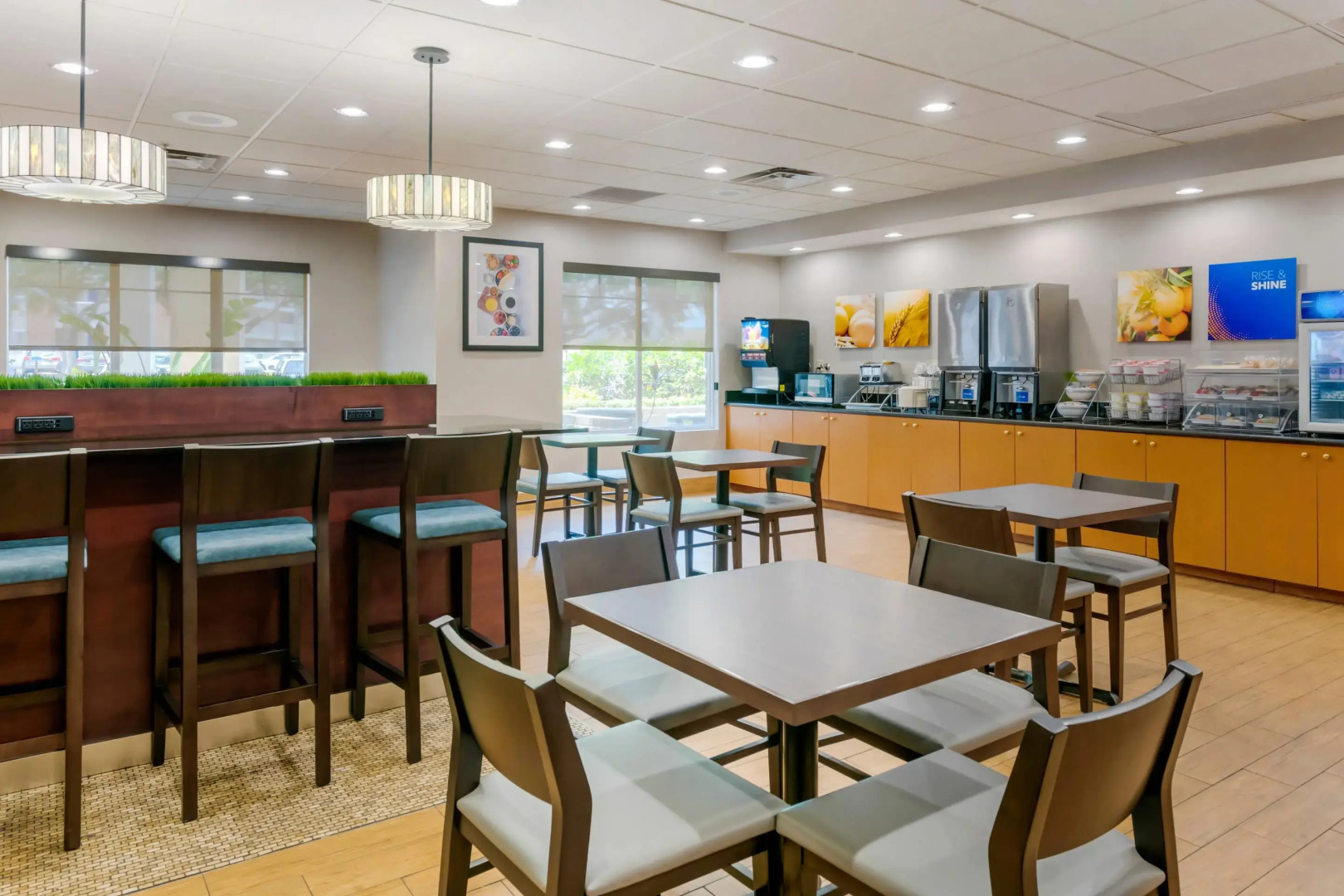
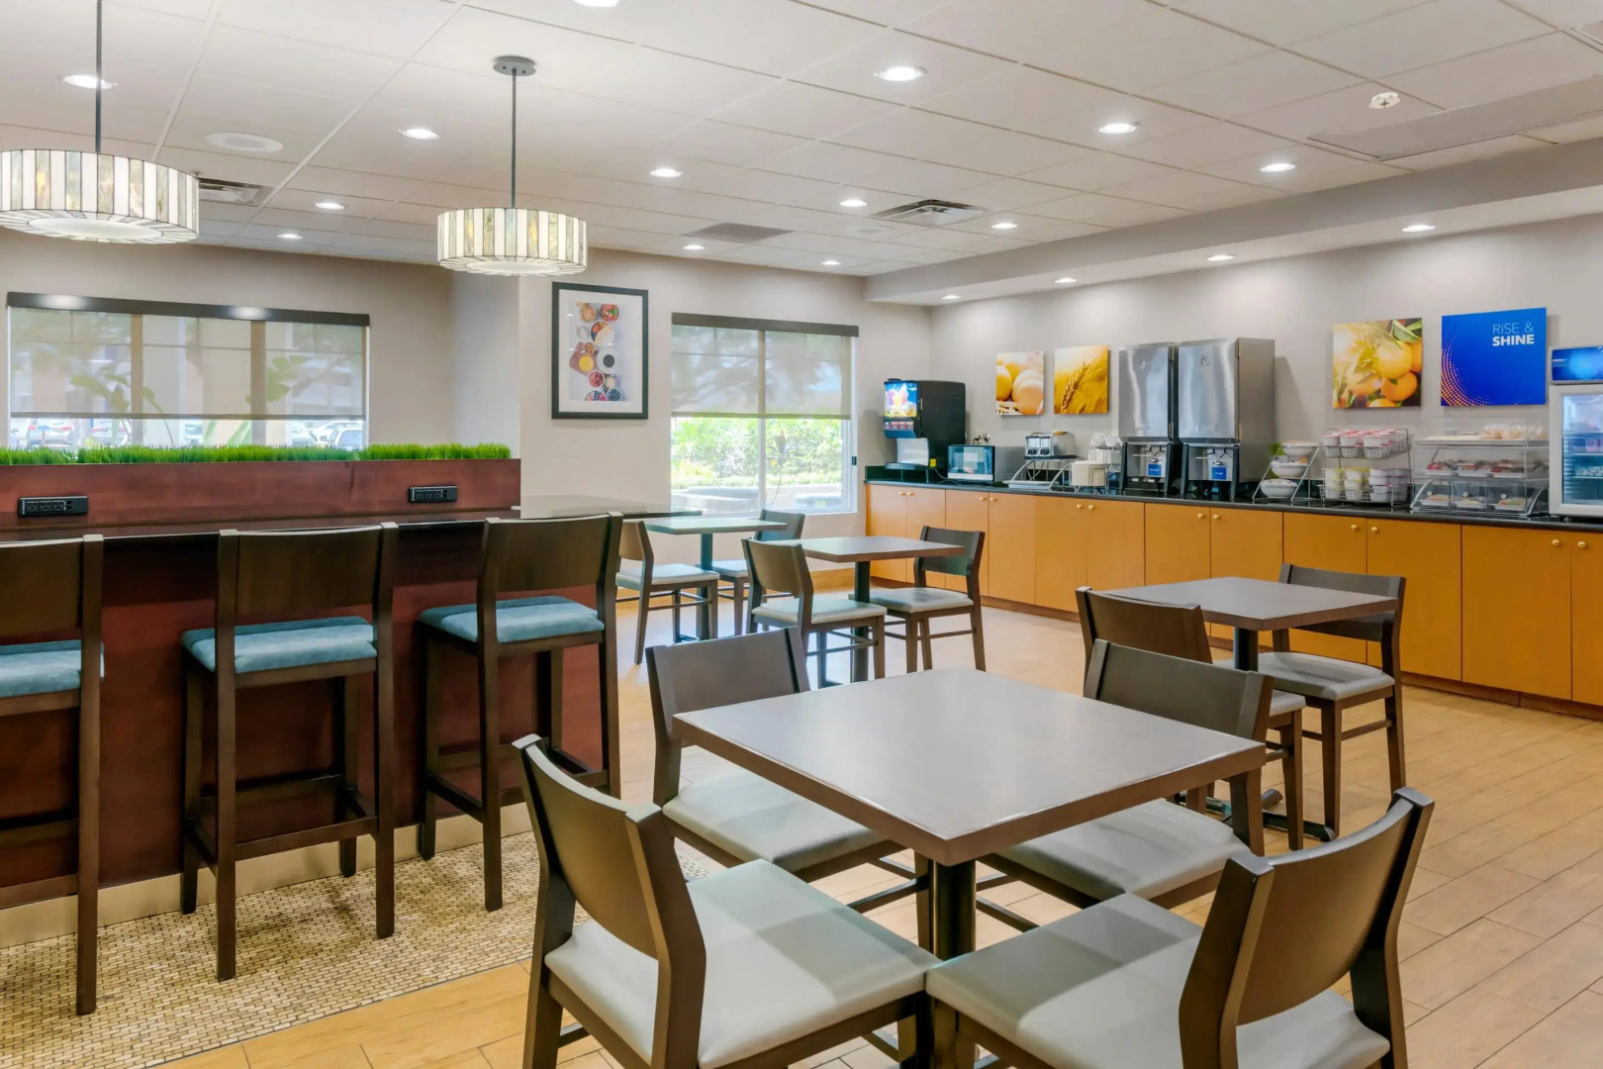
+ smoke detector [1368,91,1401,111]
